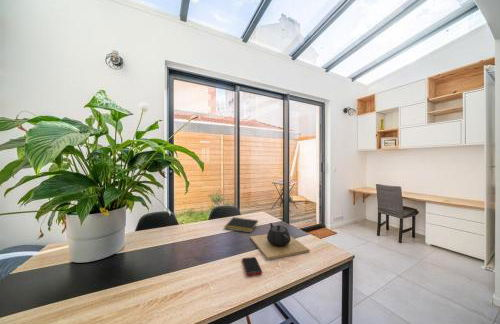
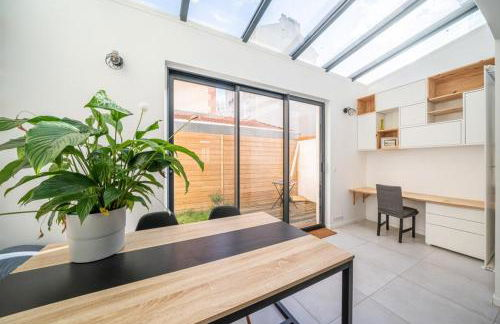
- notepad [223,216,259,234]
- cell phone [241,256,263,277]
- teapot [249,222,311,260]
